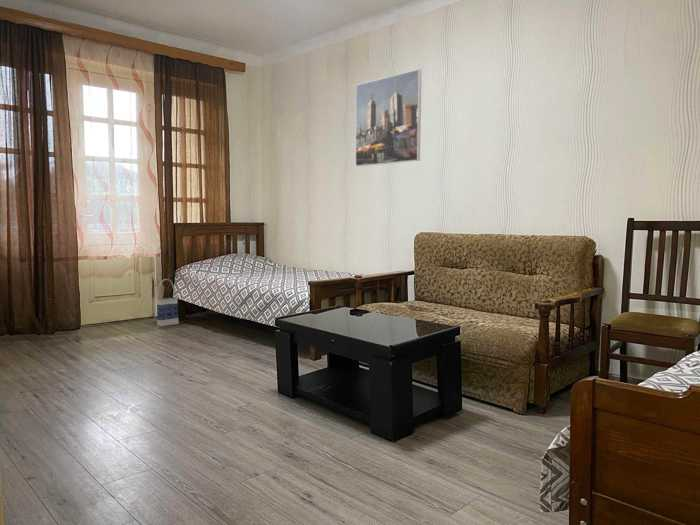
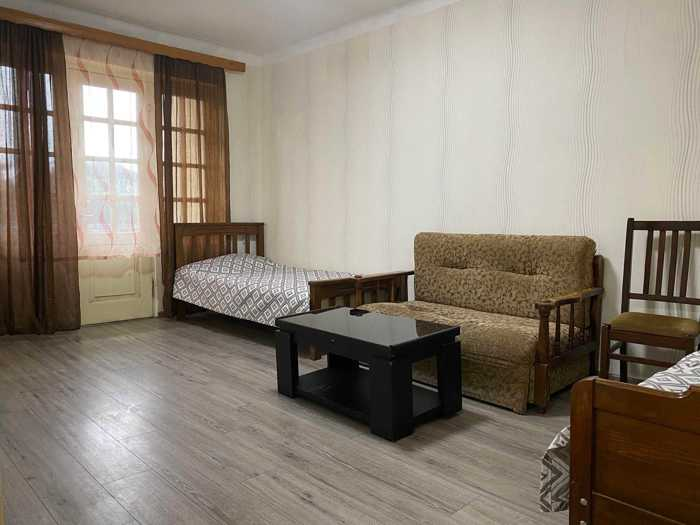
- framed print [355,68,422,167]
- bag [156,278,179,327]
